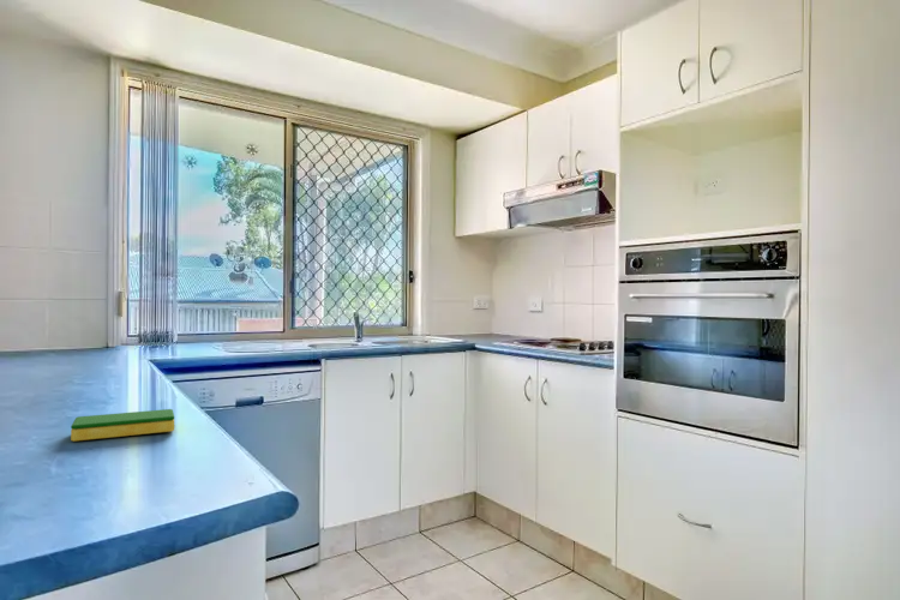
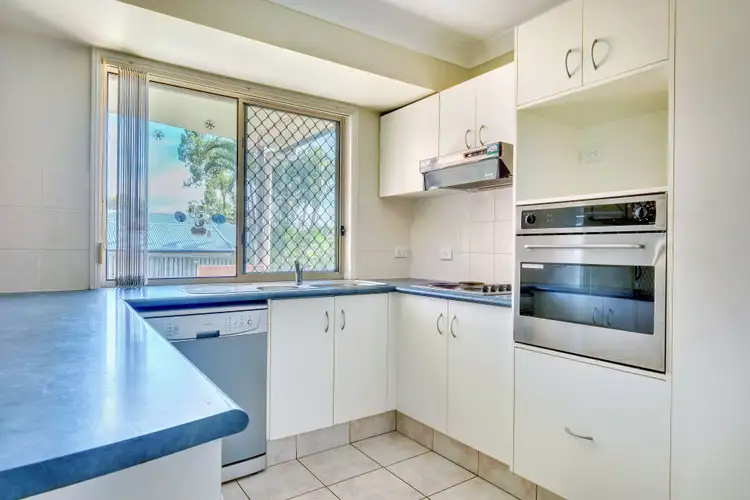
- dish sponge [70,408,175,443]
